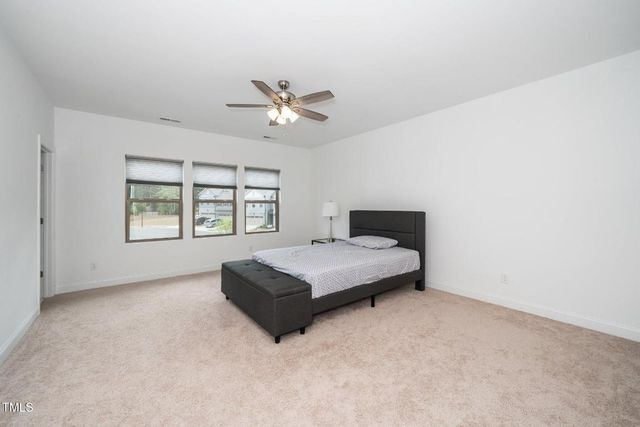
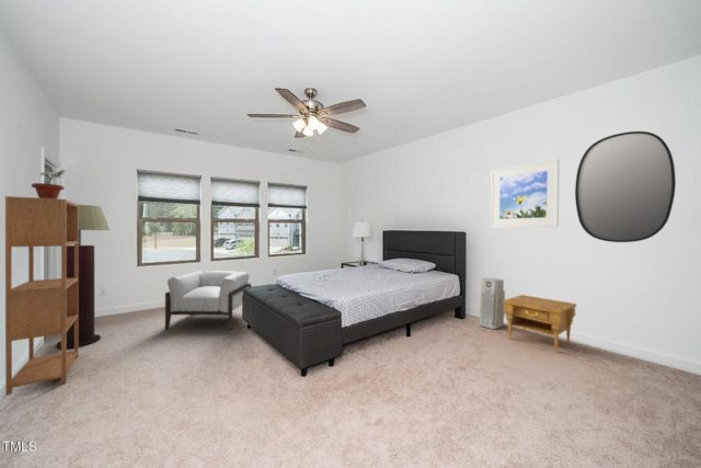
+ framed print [490,159,560,229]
+ bookcase [4,195,79,397]
+ home mirror [574,130,677,243]
+ potted plant [31,165,67,199]
+ air purifier [479,277,506,330]
+ floor lamp [55,204,111,350]
+ nightstand [503,294,577,353]
+ armchair [164,270,252,331]
